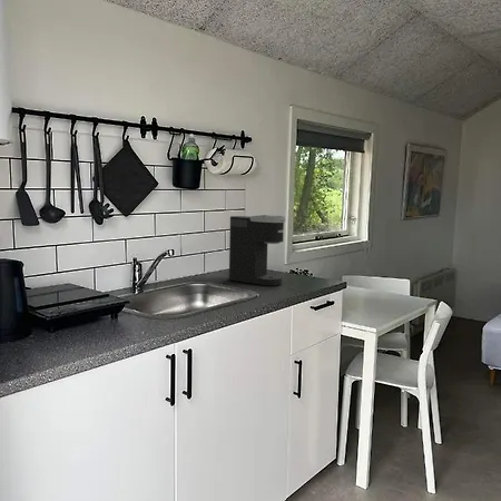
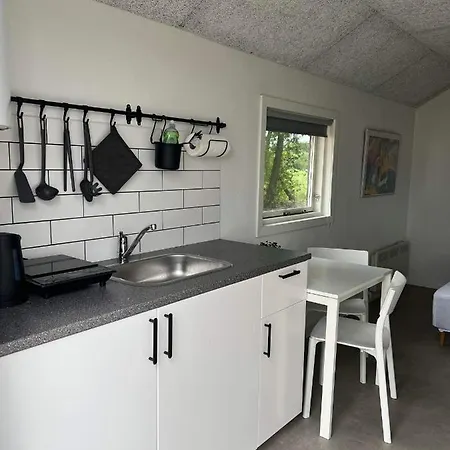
- coffee maker [228,214,286,287]
